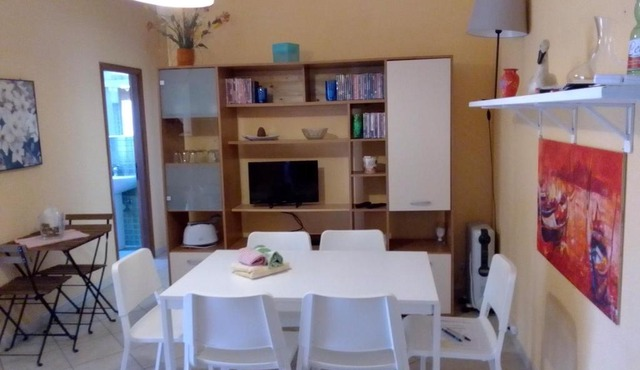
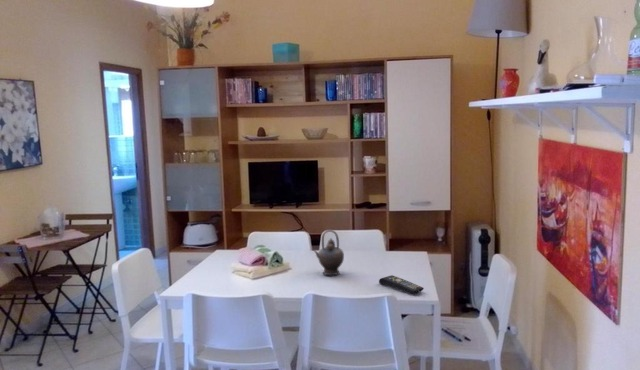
+ remote control [378,274,425,295]
+ teapot [311,229,345,276]
